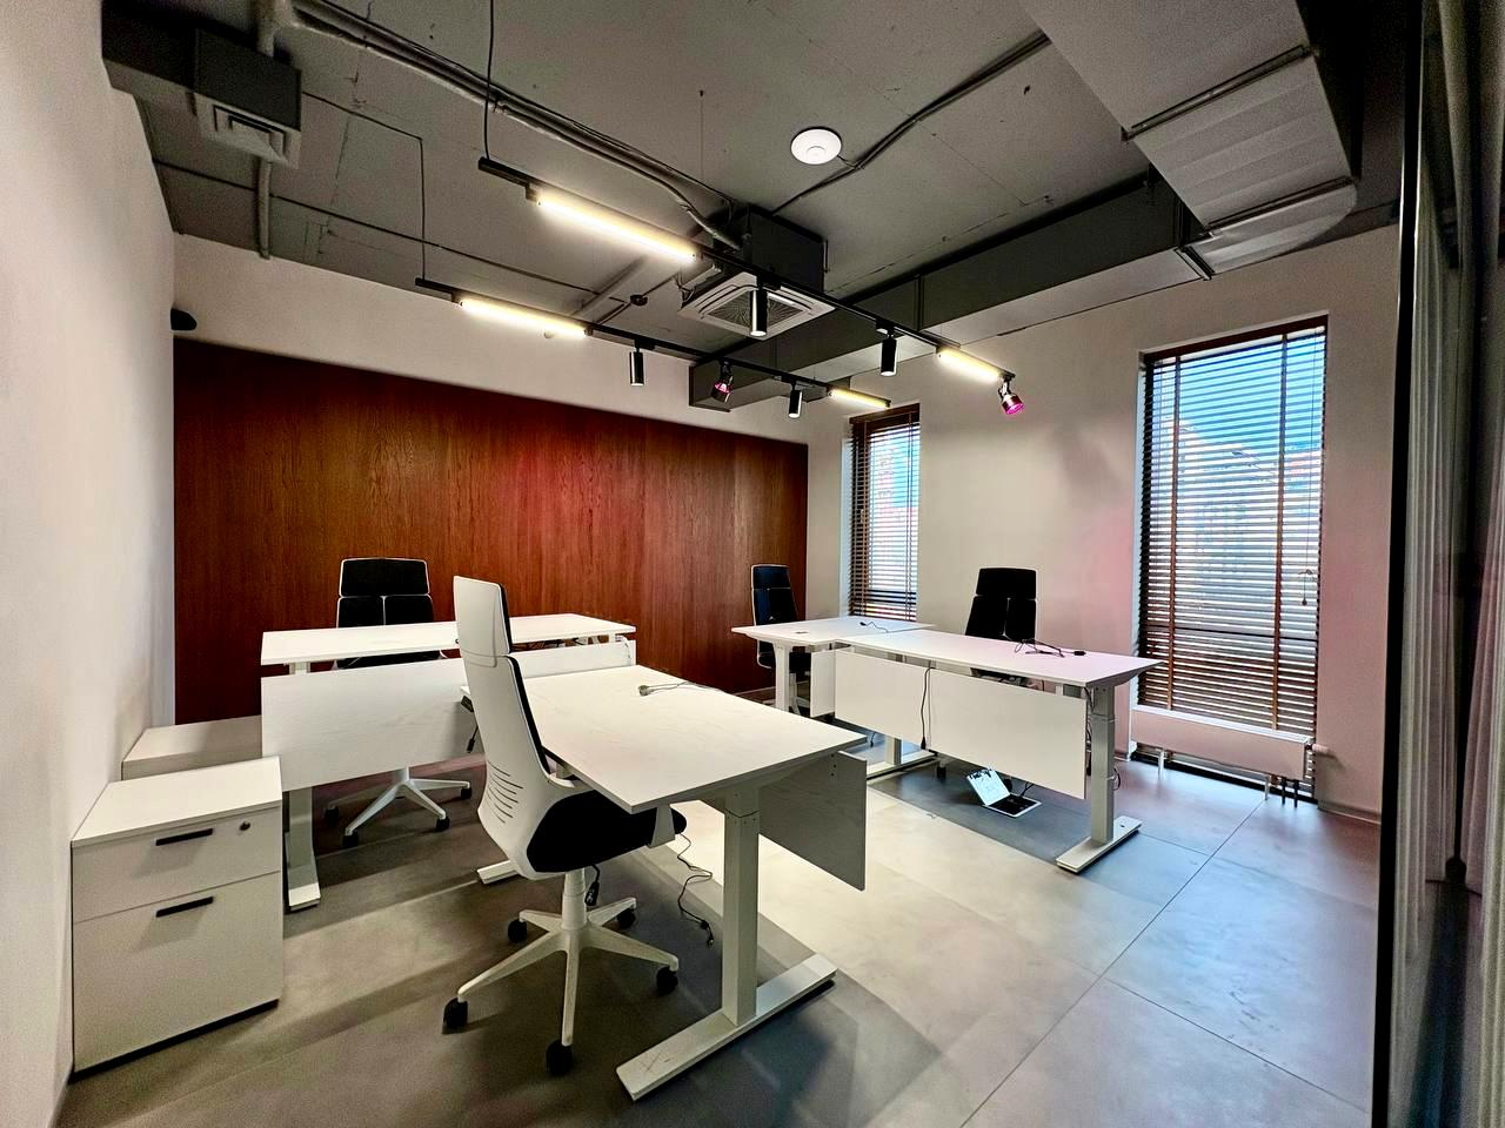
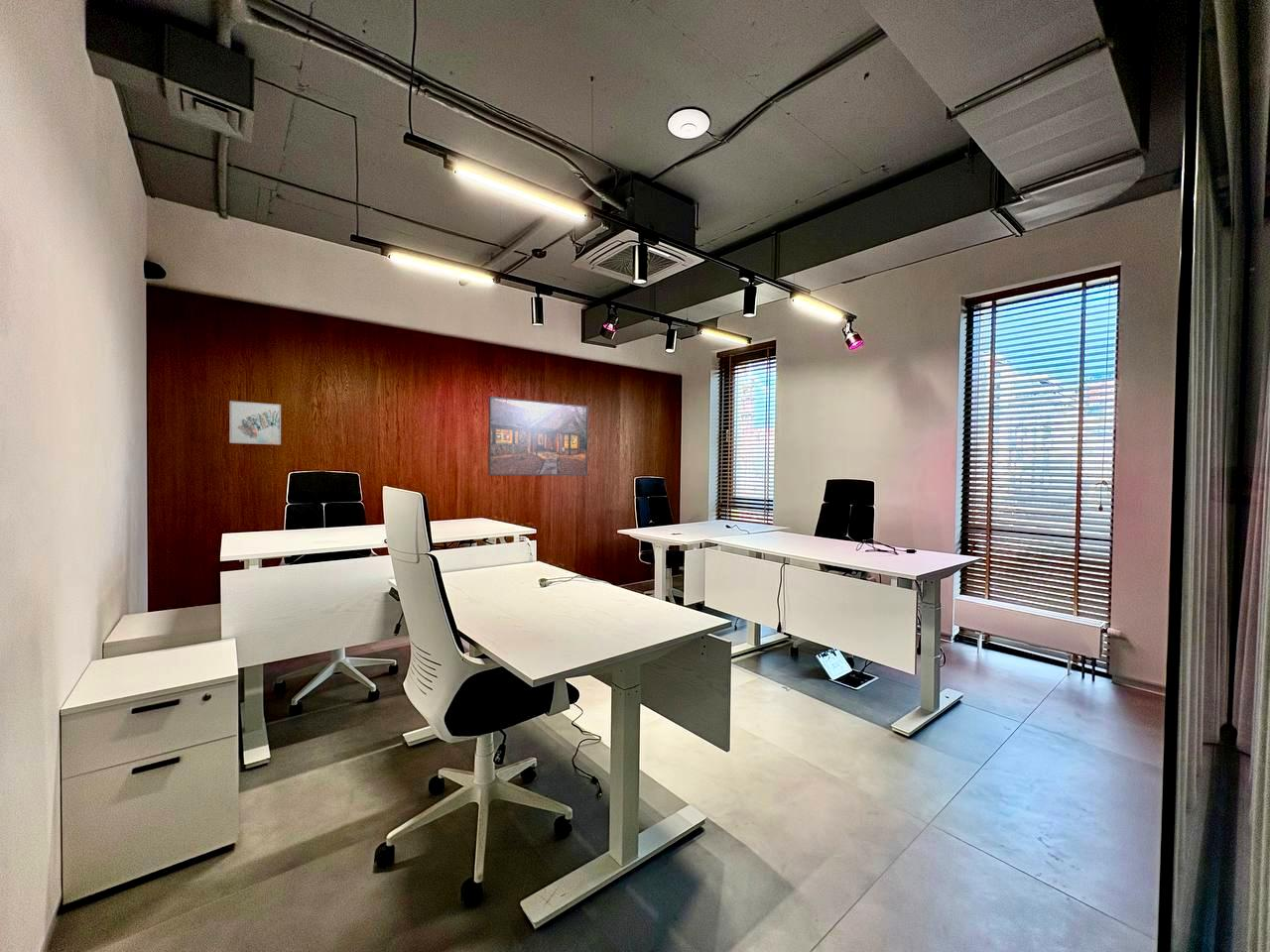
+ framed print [487,396,589,476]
+ wall art [229,400,282,445]
